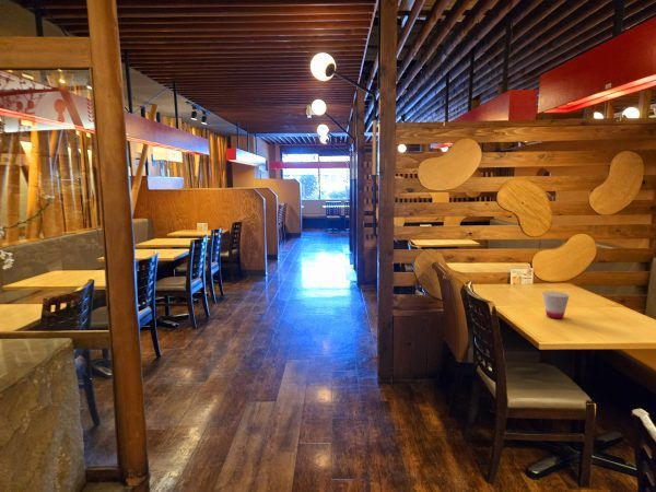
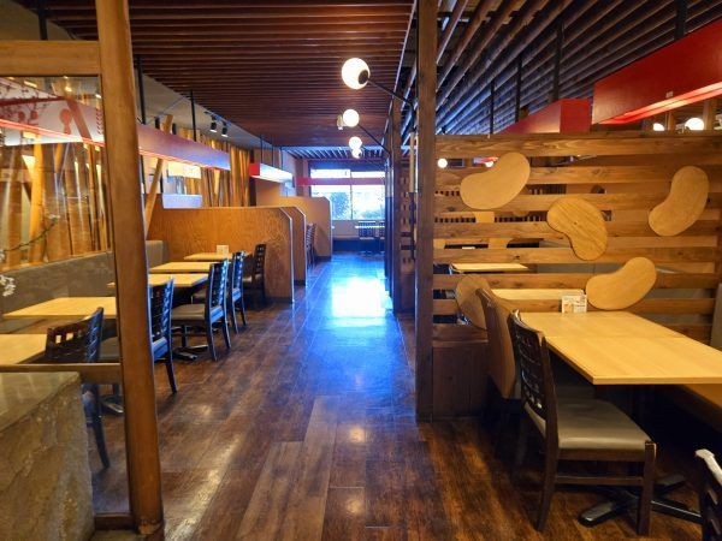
- cup [541,291,571,319]
